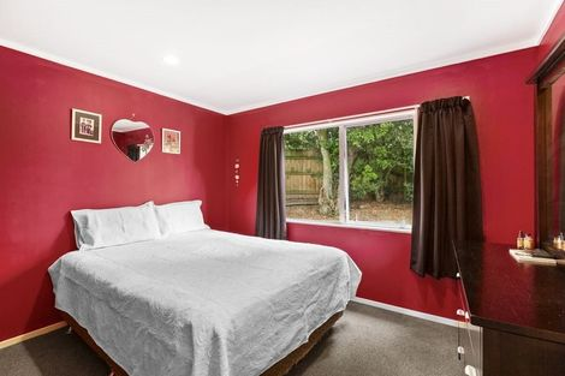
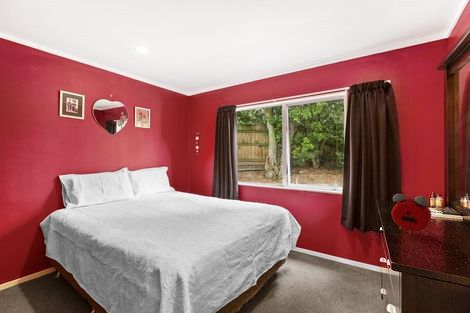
+ alarm clock [390,193,433,236]
